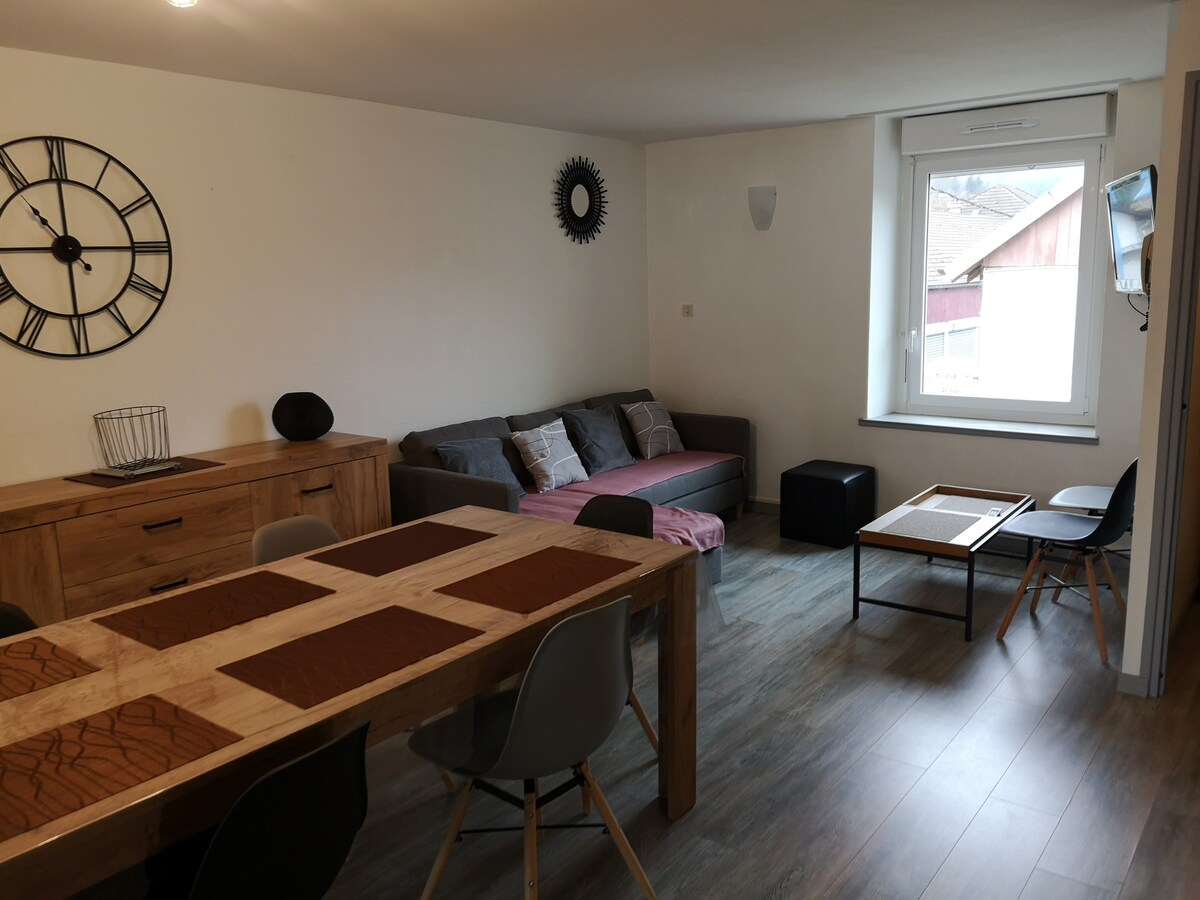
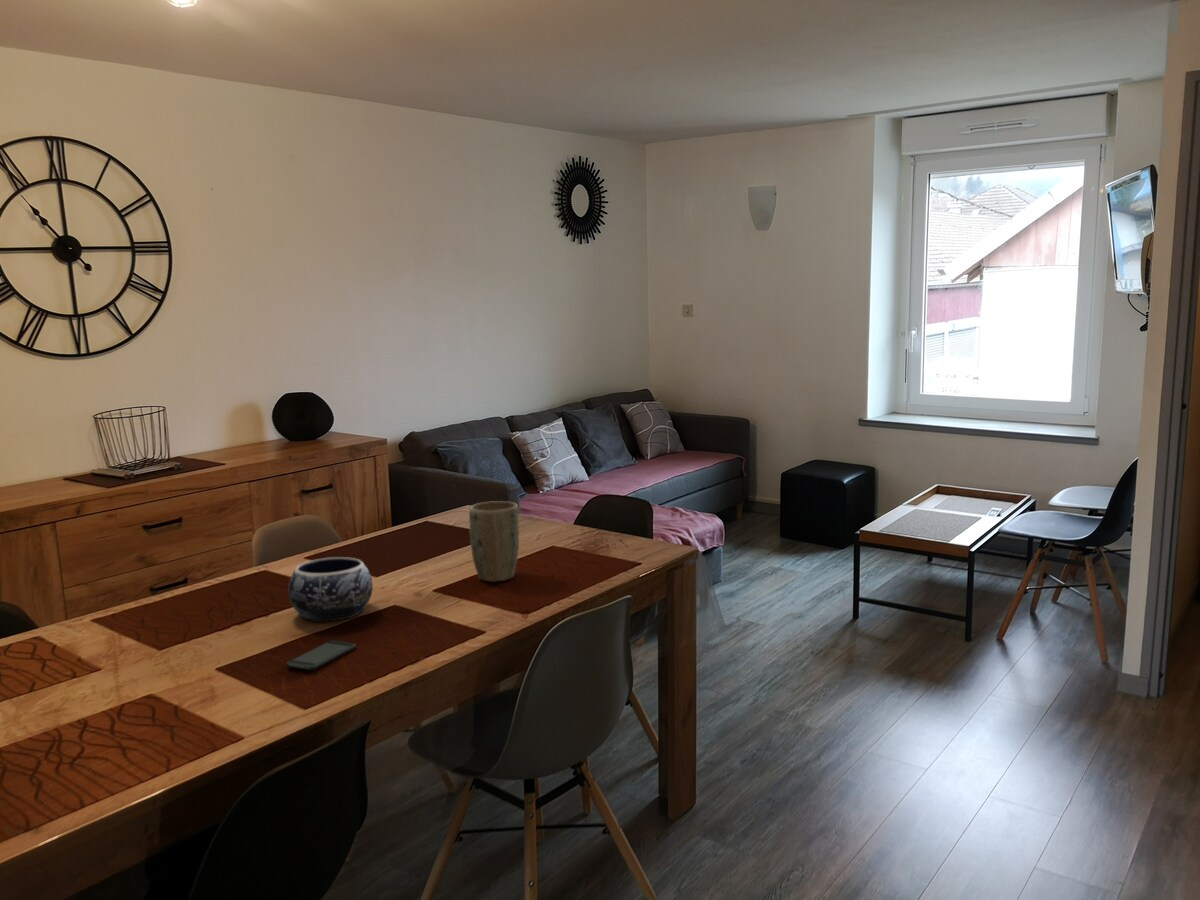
+ smartphone [286,639,357,671]
+ decorative bowl [287,556,374,622]
+ plant pot [468,500,520,583]
